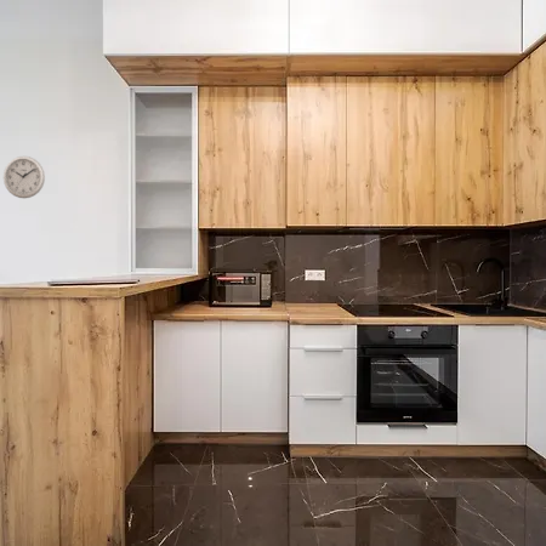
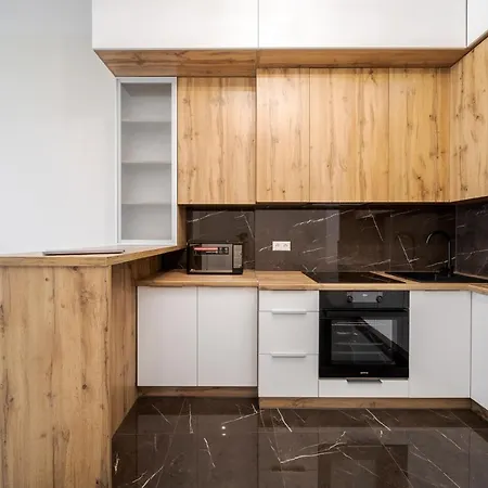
- wall clock [2,155,46,199]
